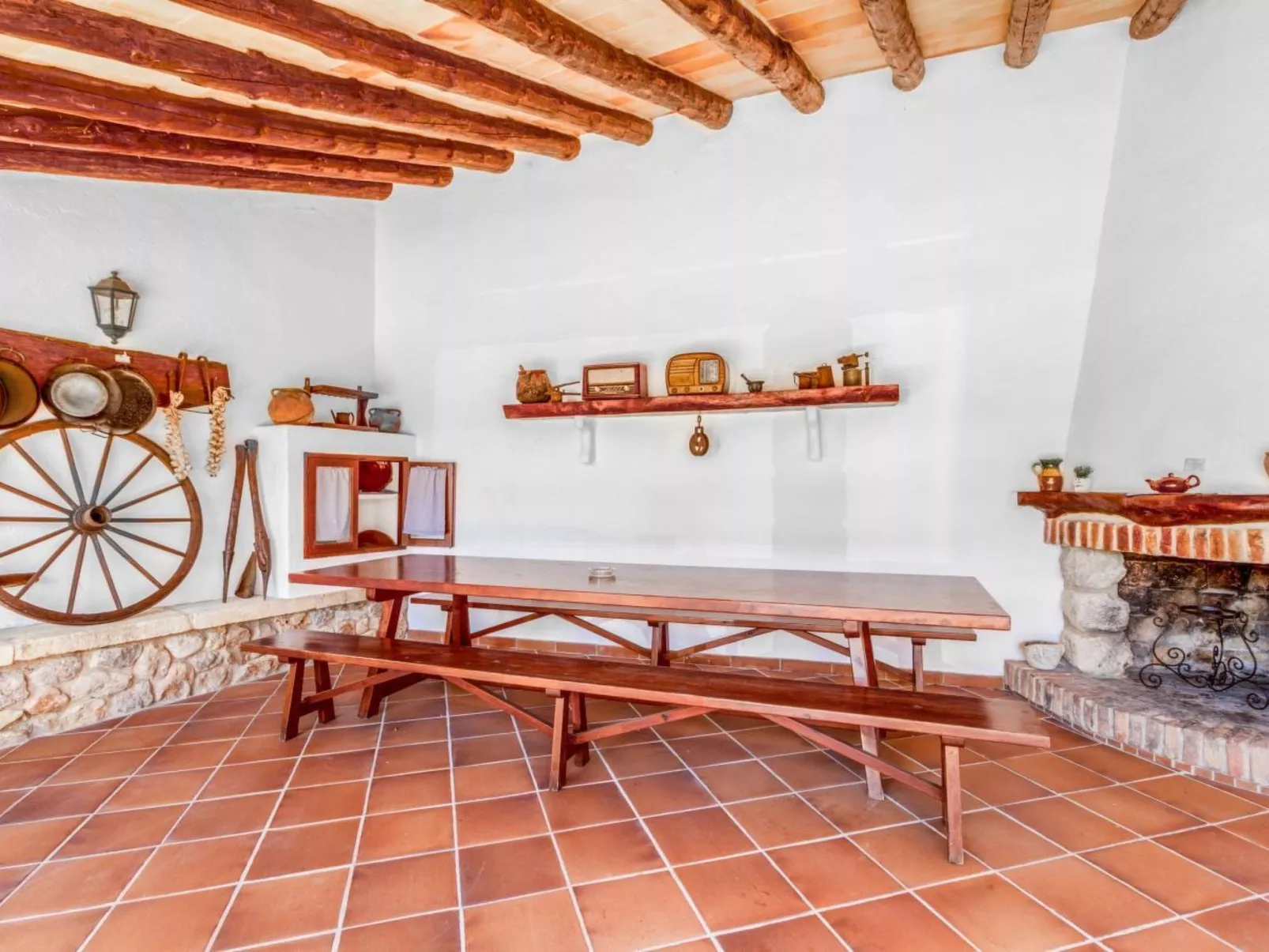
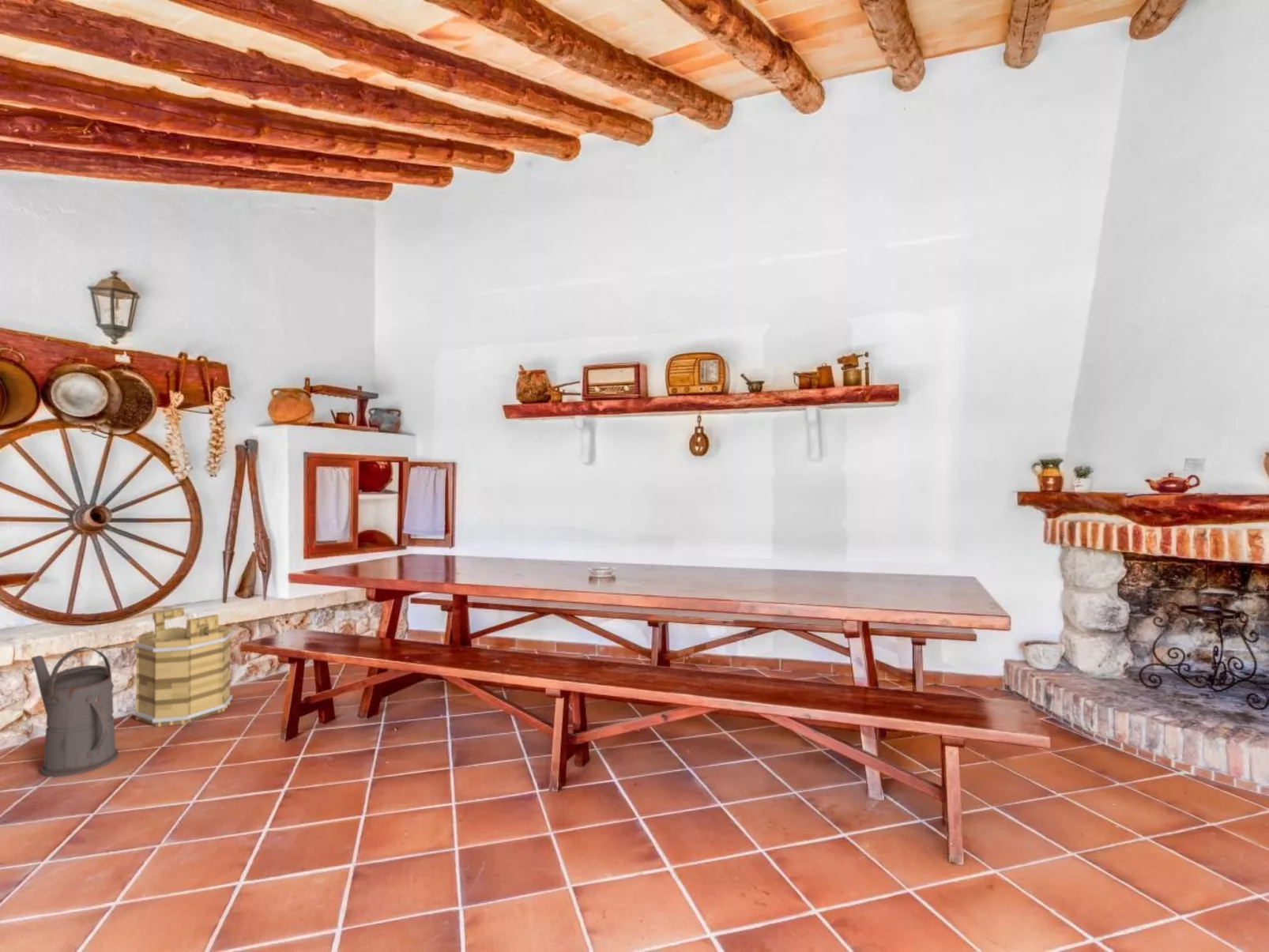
+ bucket [133,607,234,728]
+ watering can [31,646,119,778]
